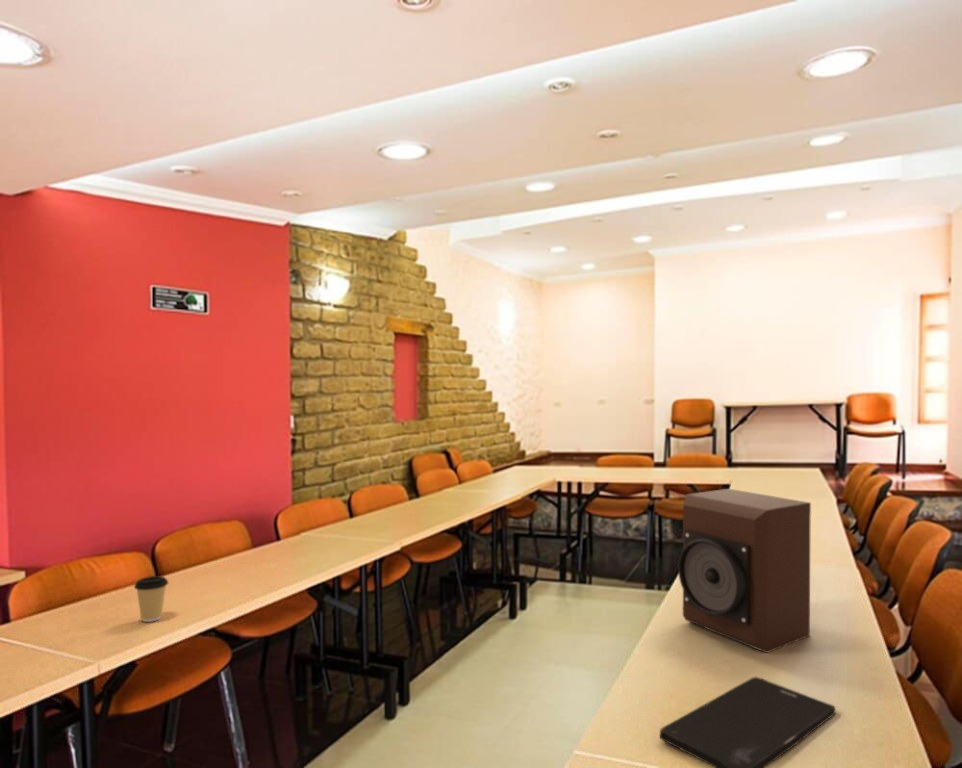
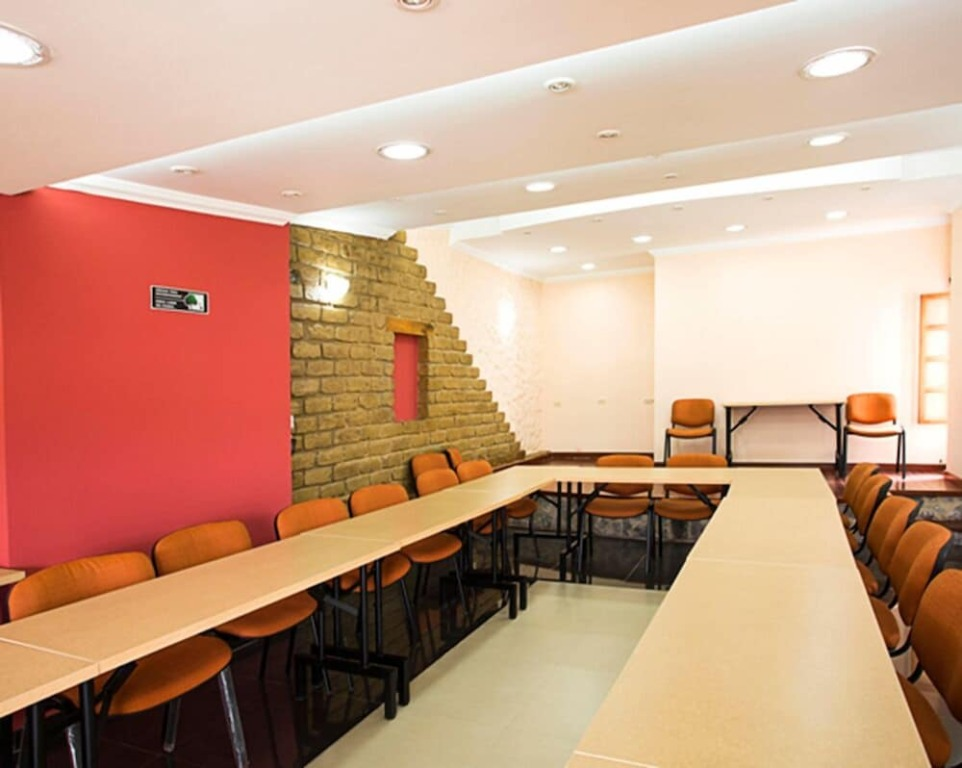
- speaker [677,488,812,654]
- coffee cup [133,575,169,623]
- smartphone [659,676,836,768]
